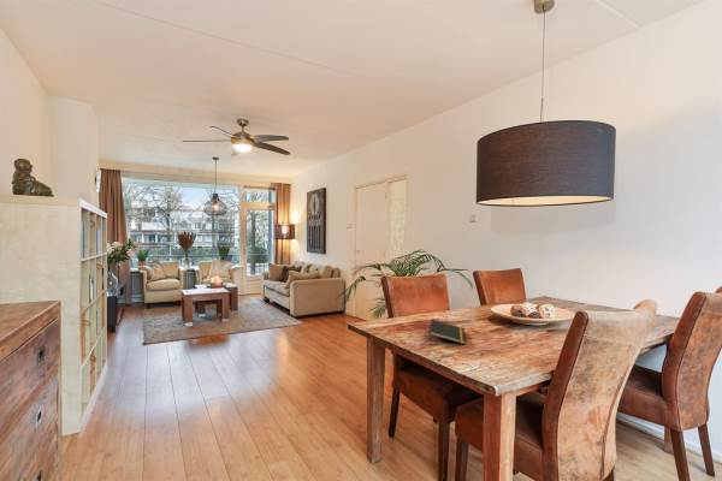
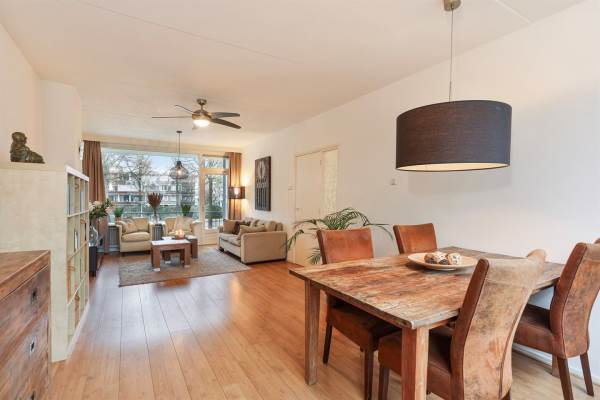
- notepad [427,319,467,345]
